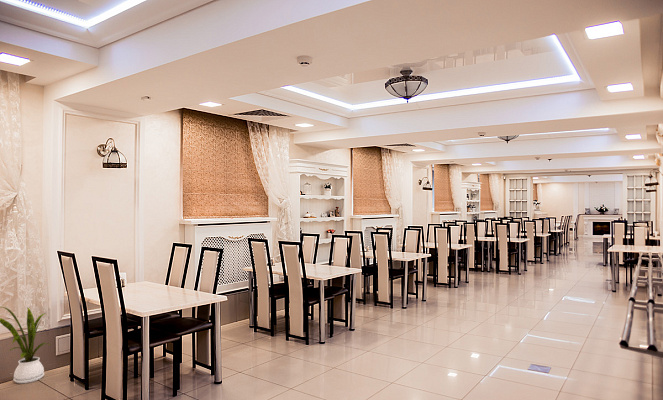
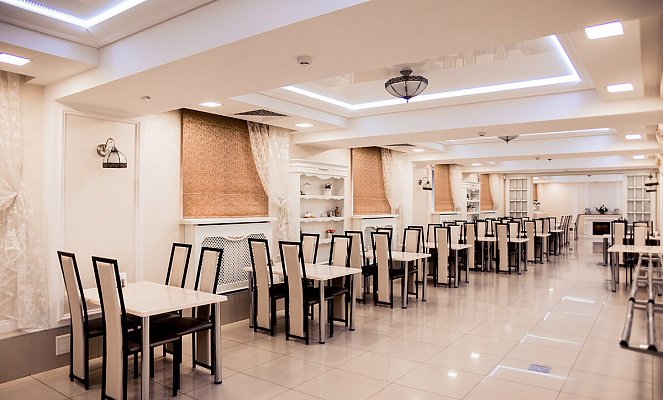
- house plant [0,306,52,384]
